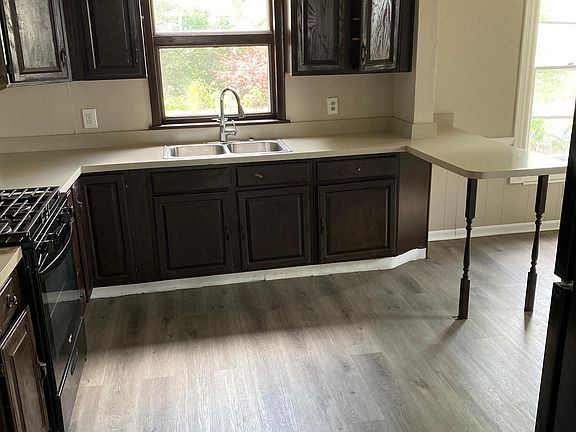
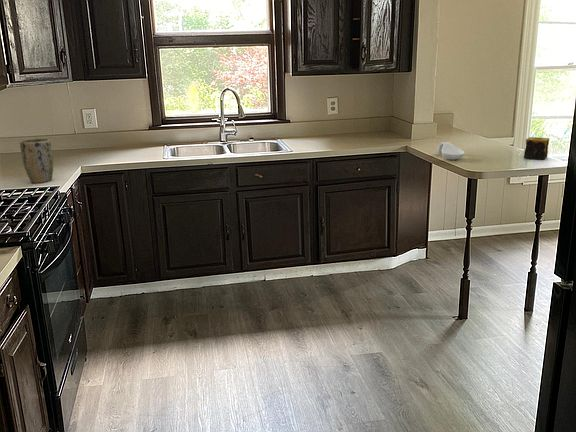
+ candle [523,136,550,161]
+ plant pot [19,138,54,184]
+ spoon rest [436,141,466,161]
